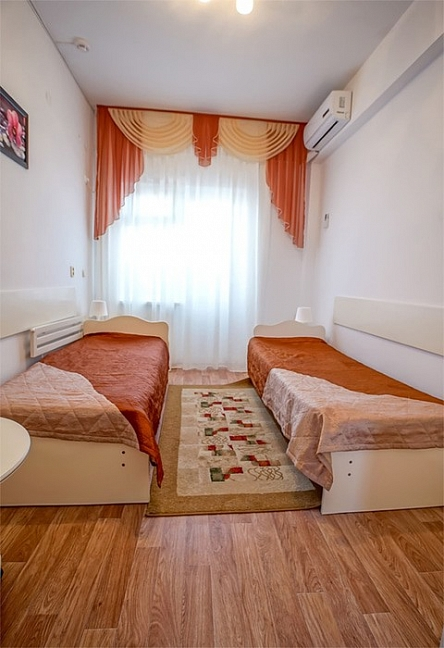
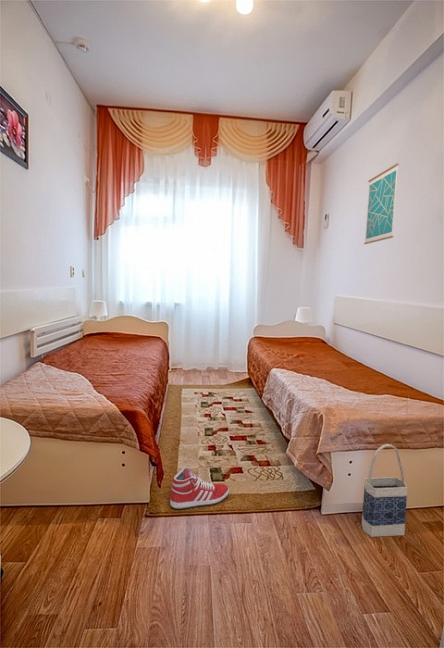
+ sneaker [169,466,230,510]
+ bag [361,443,408,538]
+ wall art [363,162,400,245]
